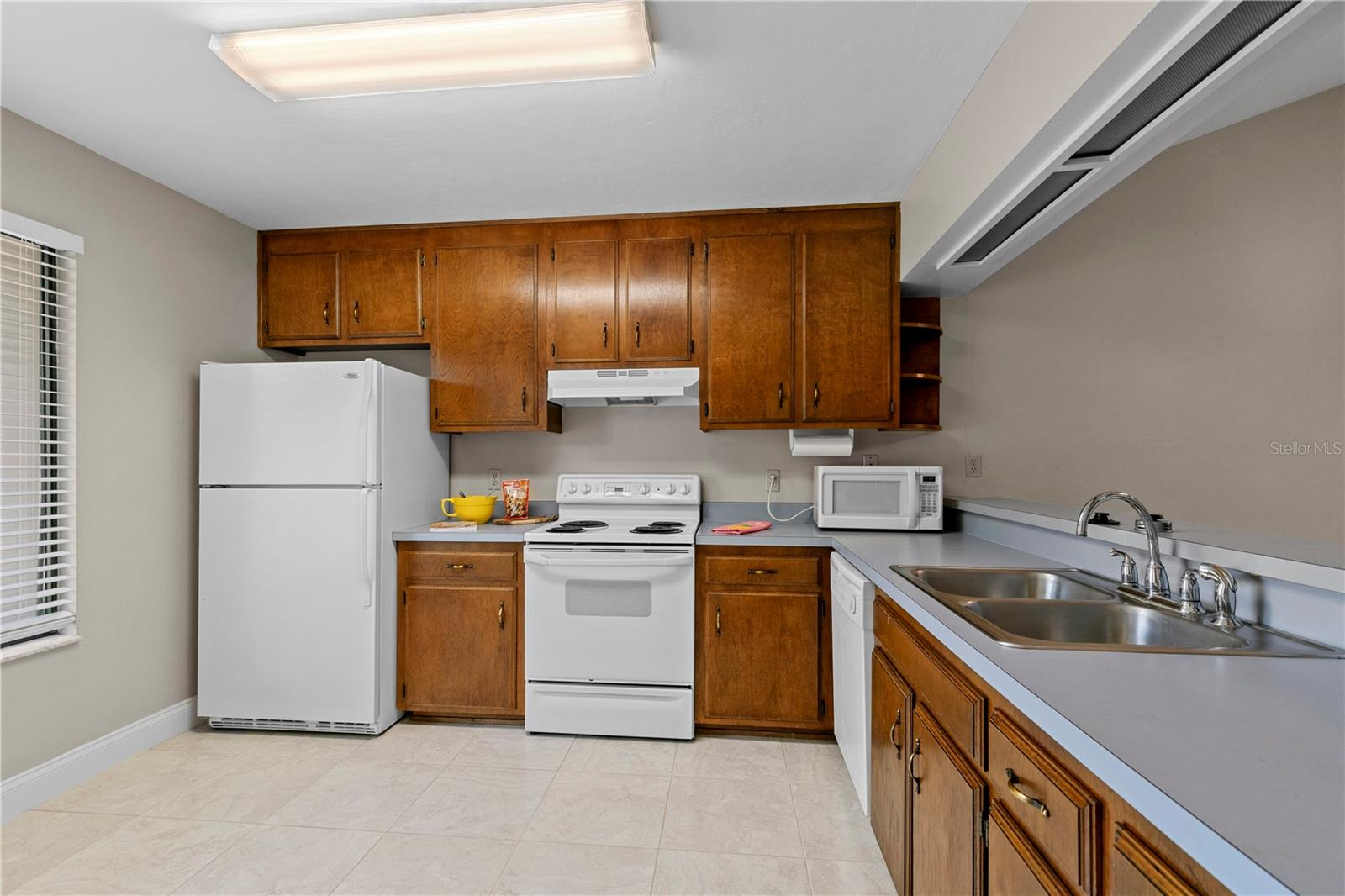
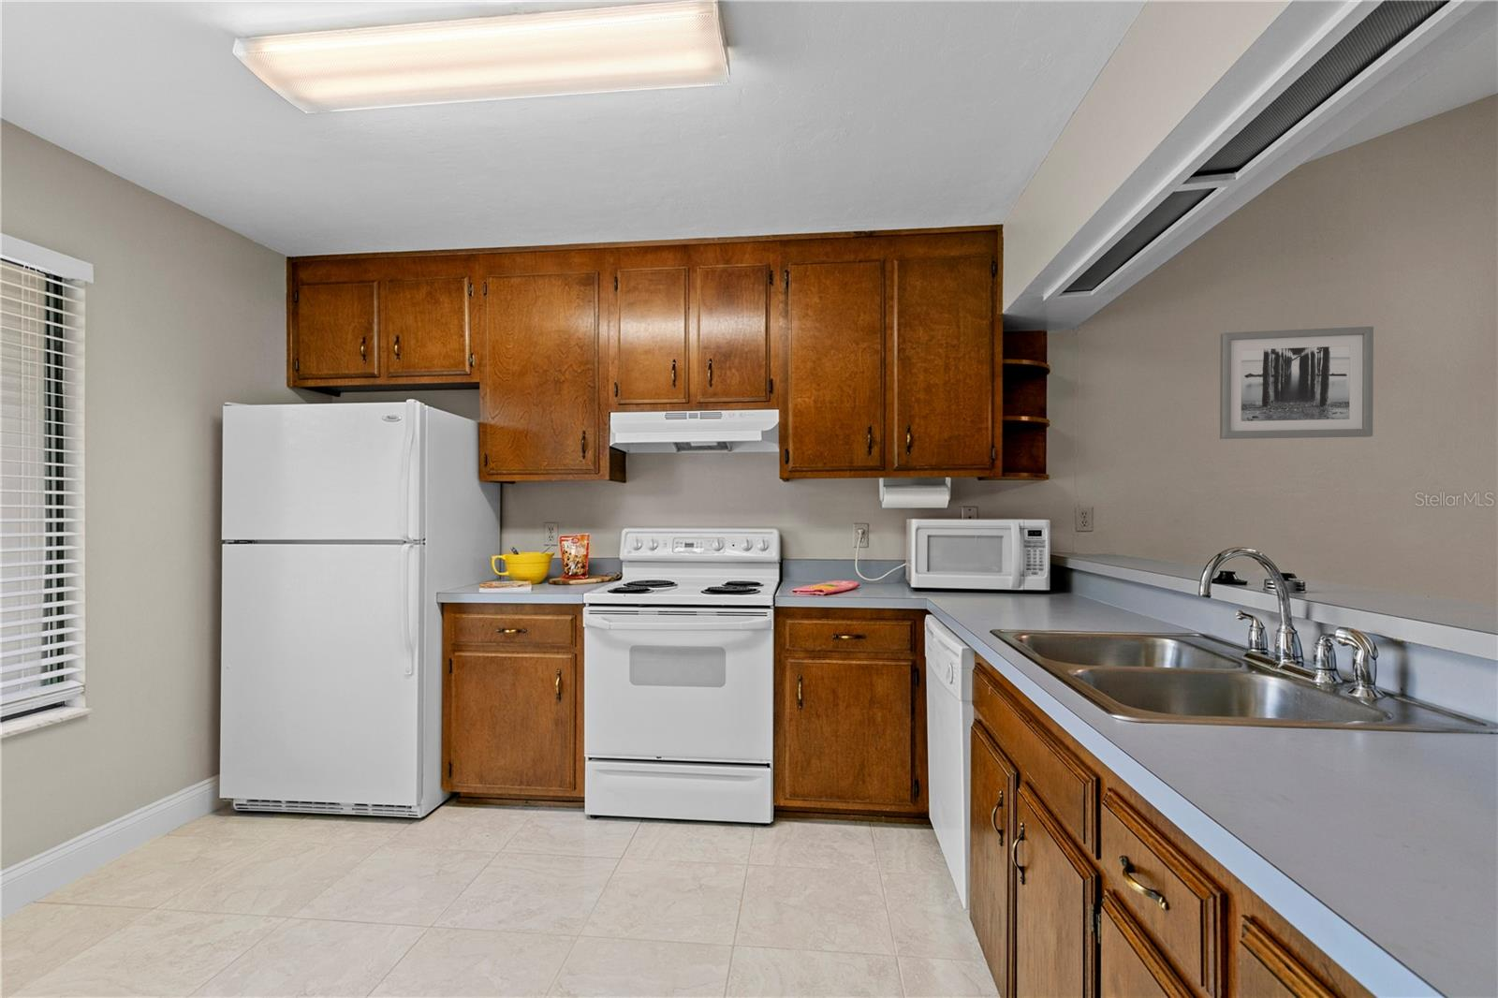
+ wall art [1218,326,1374,440]
